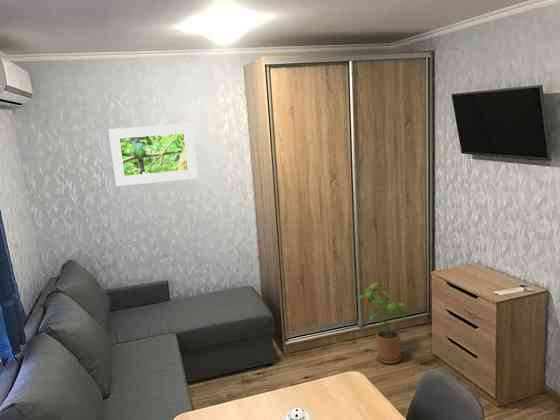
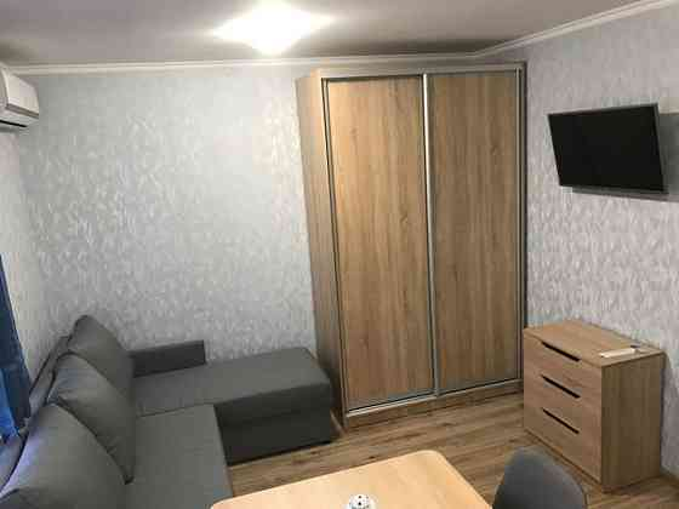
- house plant [356,282,406,365]
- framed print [107,122,199,187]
